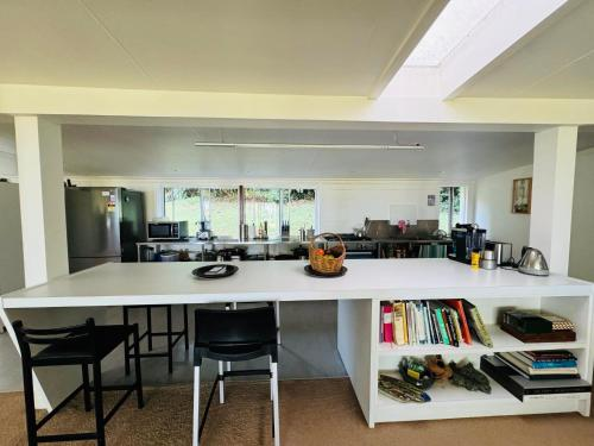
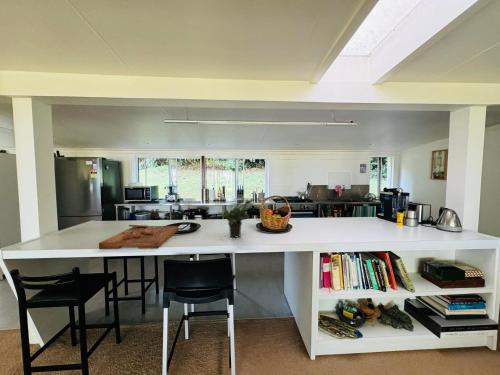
+ cutting board [98,224,179,250]
+ potted plant [221,198,255,238]
